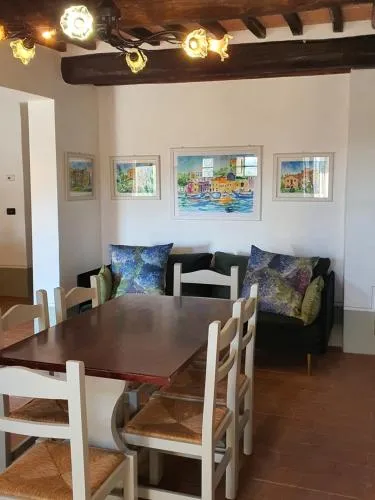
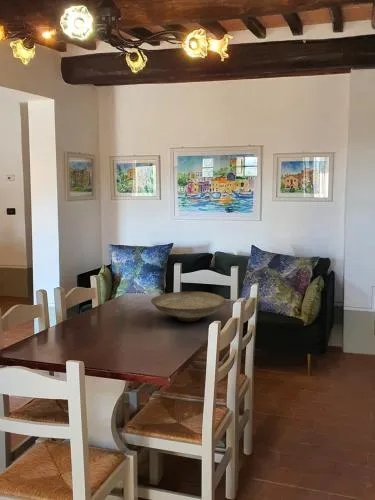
+ decorative bowl [150,290,227,323]
